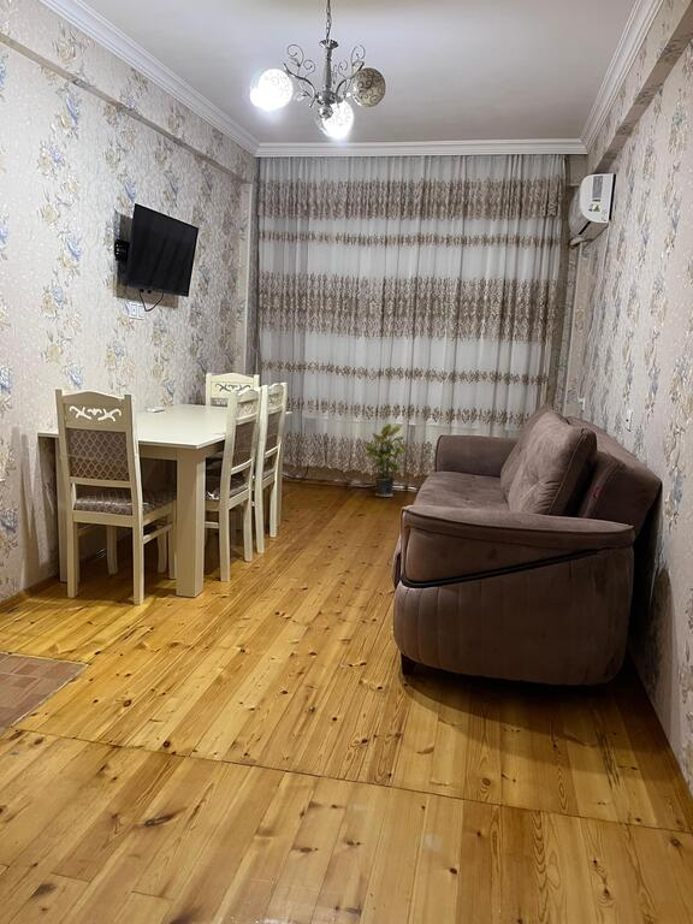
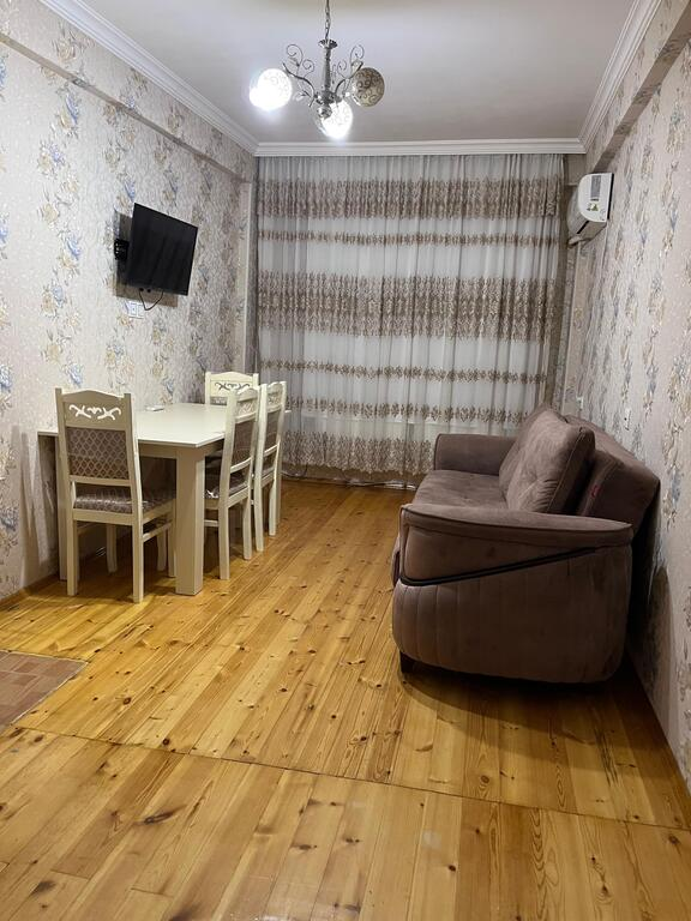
- potted plant [363,421,407,498]
